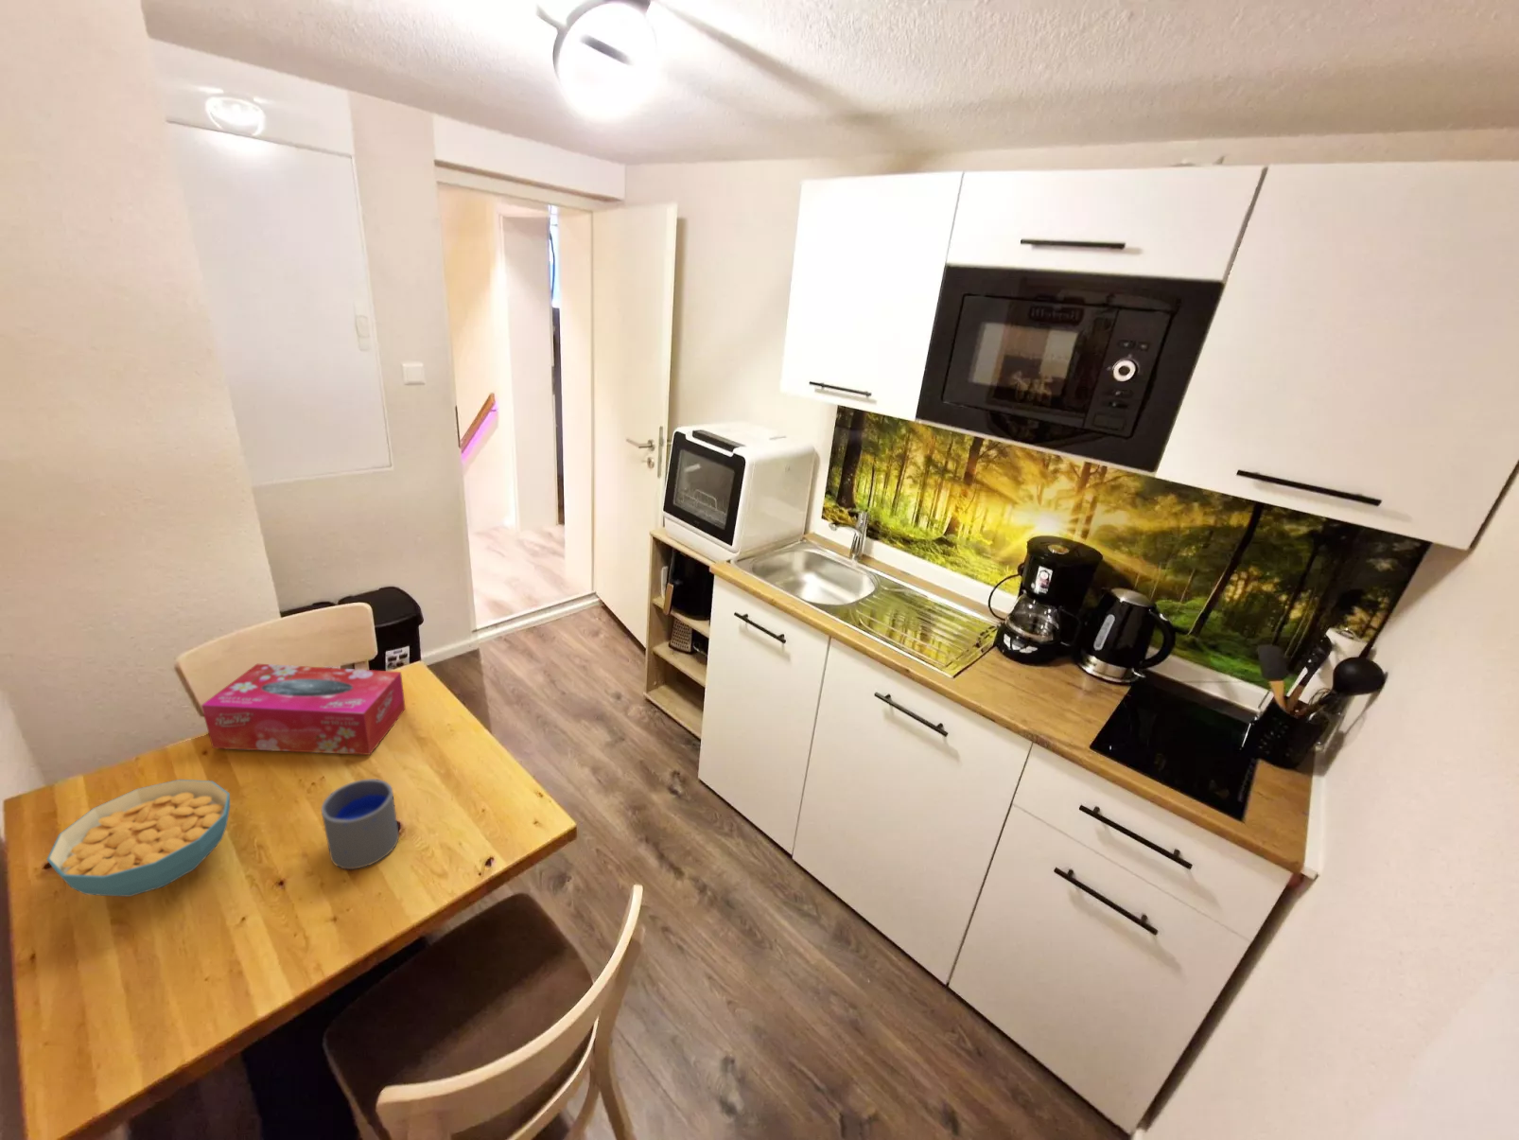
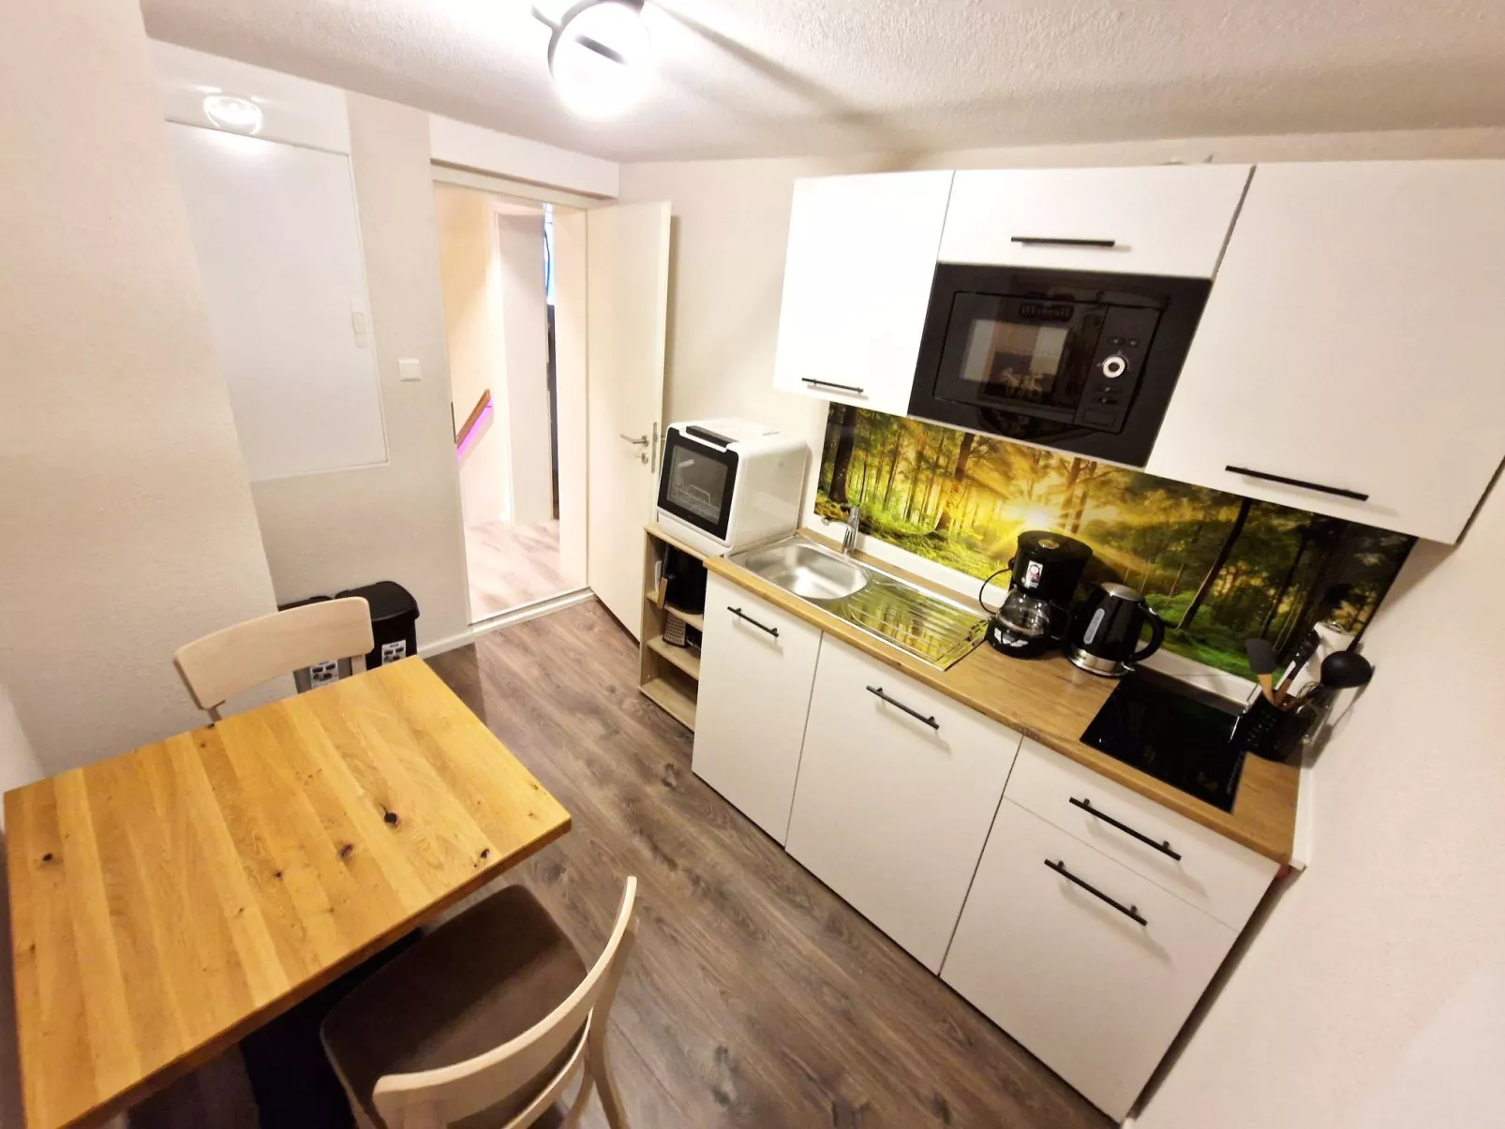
- tissue box [201,663,407,756]
- cereal bowl [45,778,231,898]
- cup [321,777,400,871]
